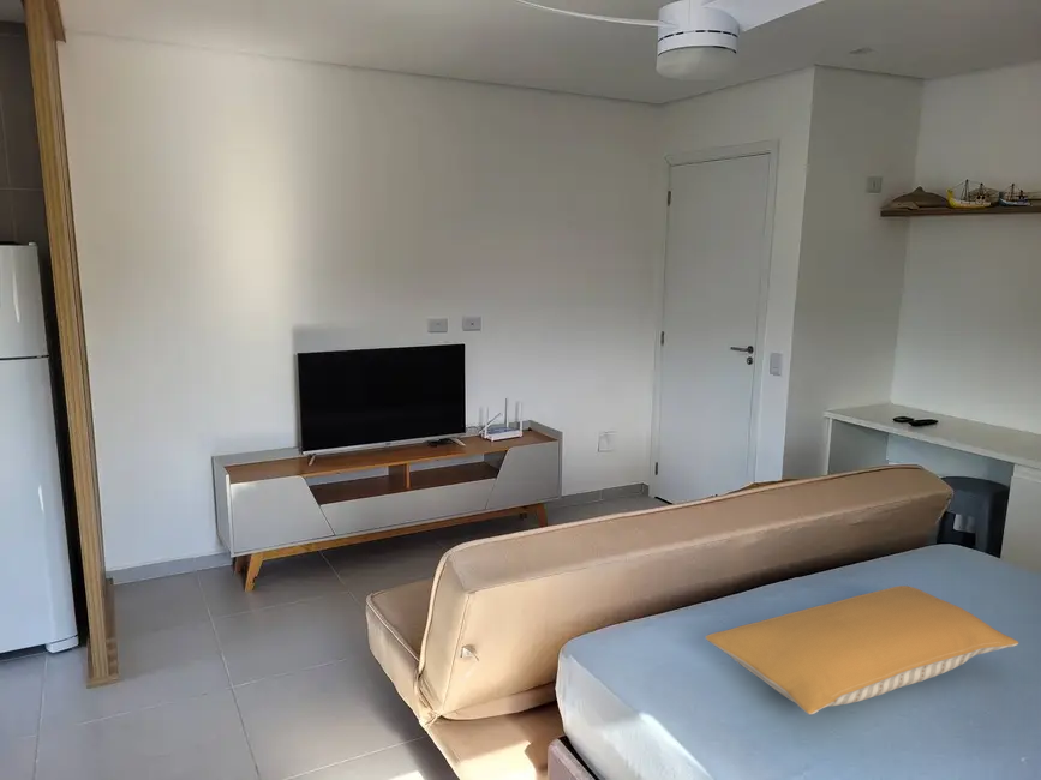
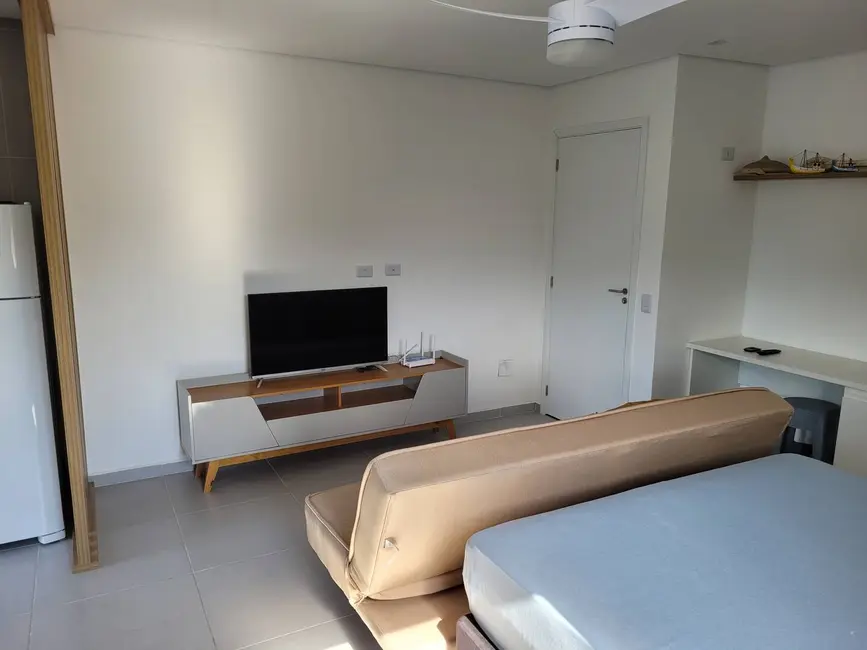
- pillow [705,584,1021,715]
